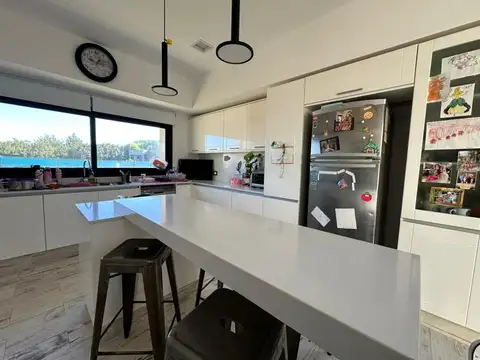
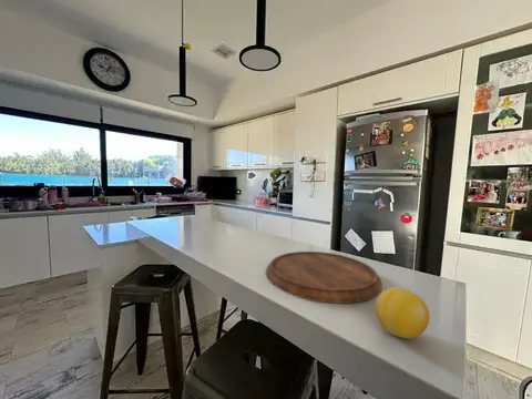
+ cutting board [265,250,383,305]
+ fruit [374,286,431,340]
